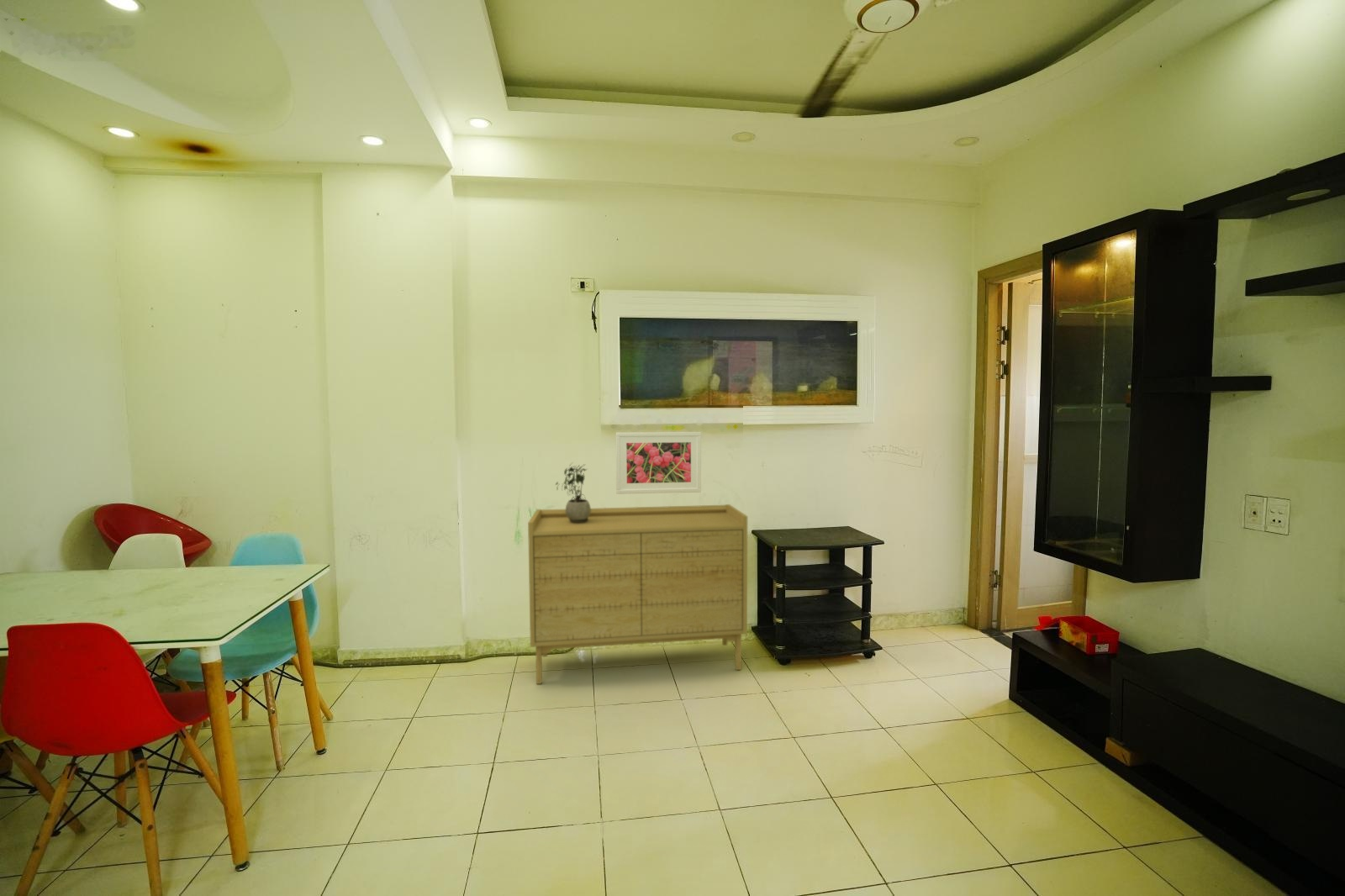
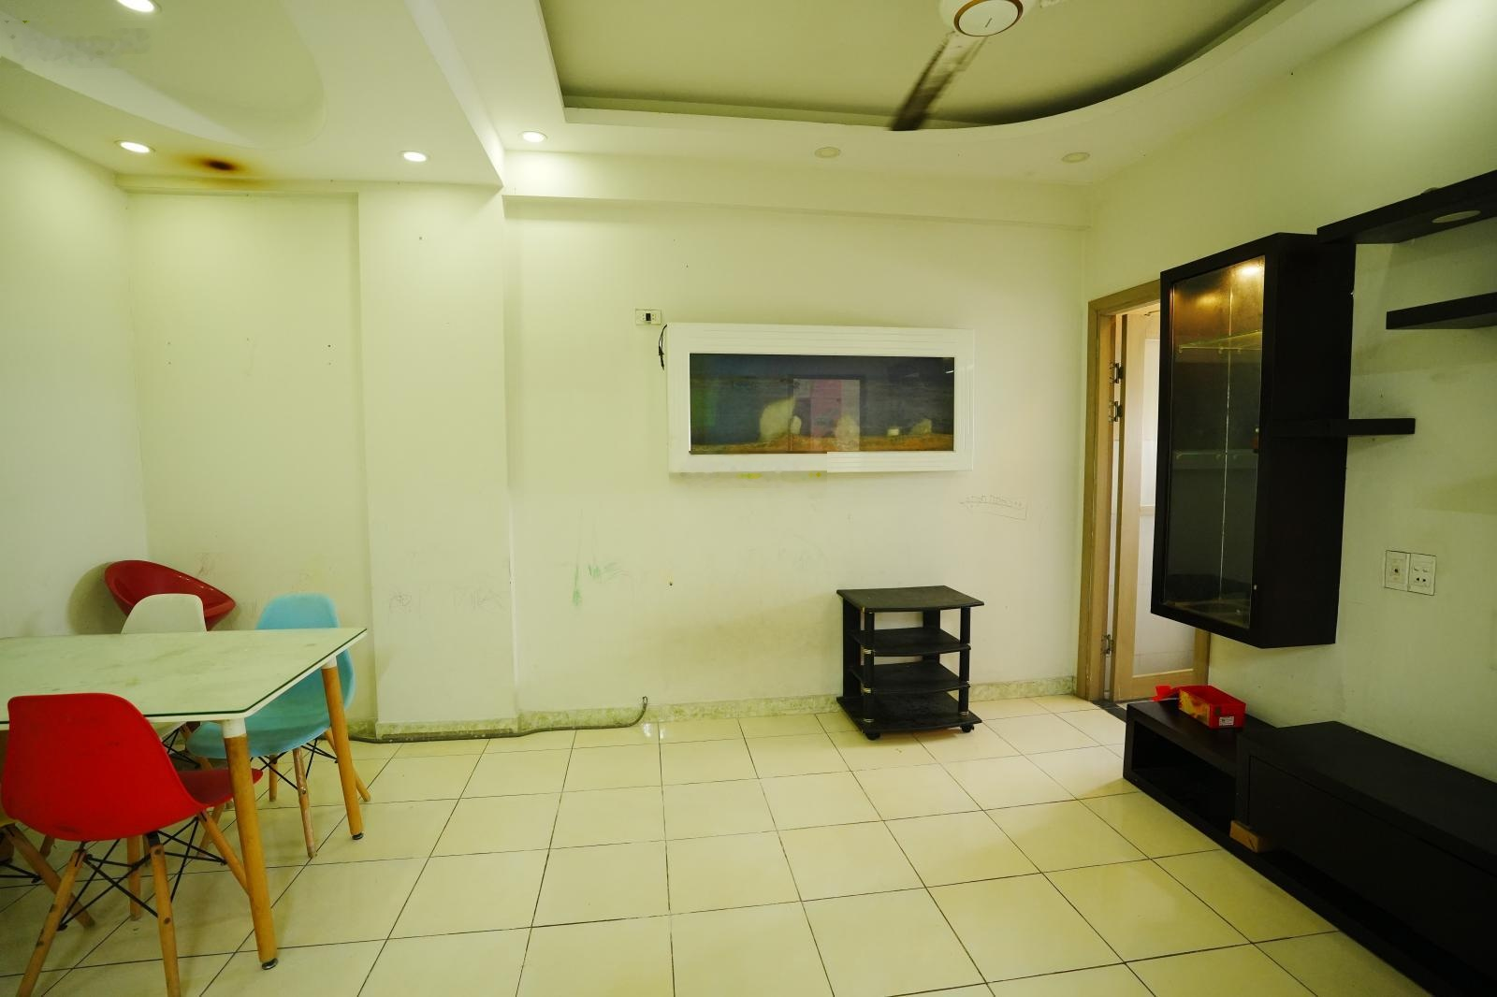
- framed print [615,431,702,495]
- potted plant [555,461,592,524]
- sideboard [527,503,748,685]
